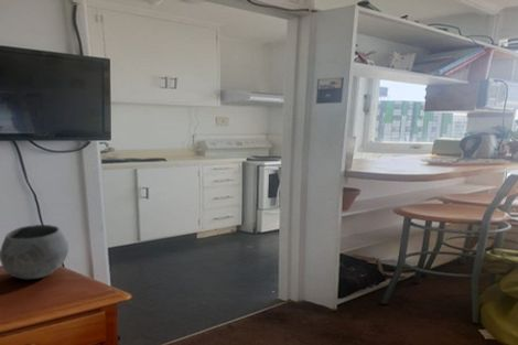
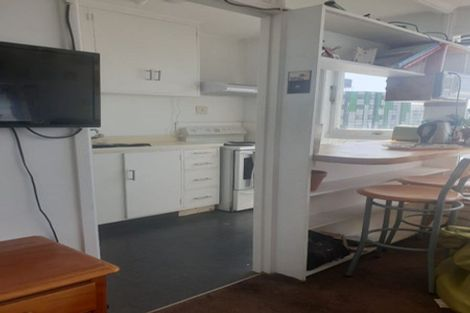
- bowl [0,224,69,280]
